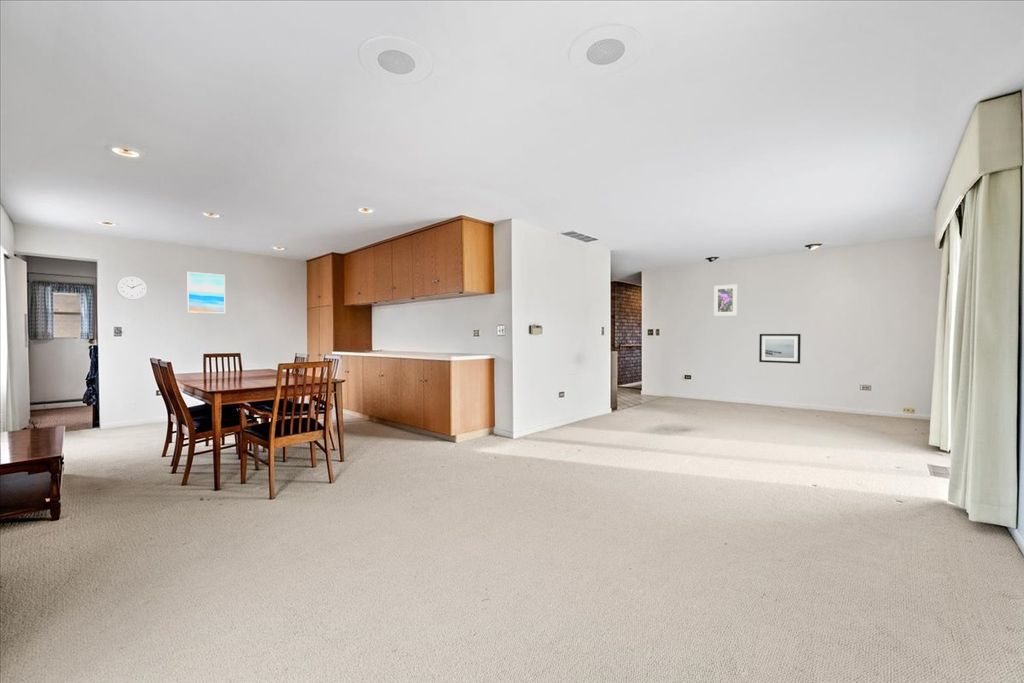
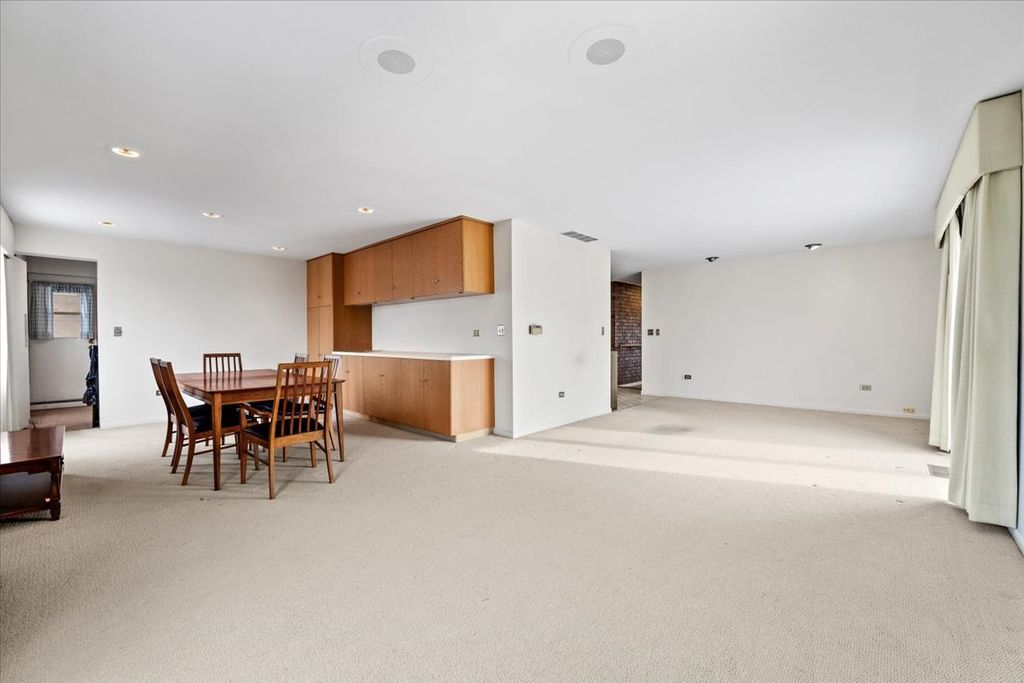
- wall art [186,271,226,314]
- wall clock [115,275,148,301]
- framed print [713,283,738,317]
- wall art [758,333,802,365]
